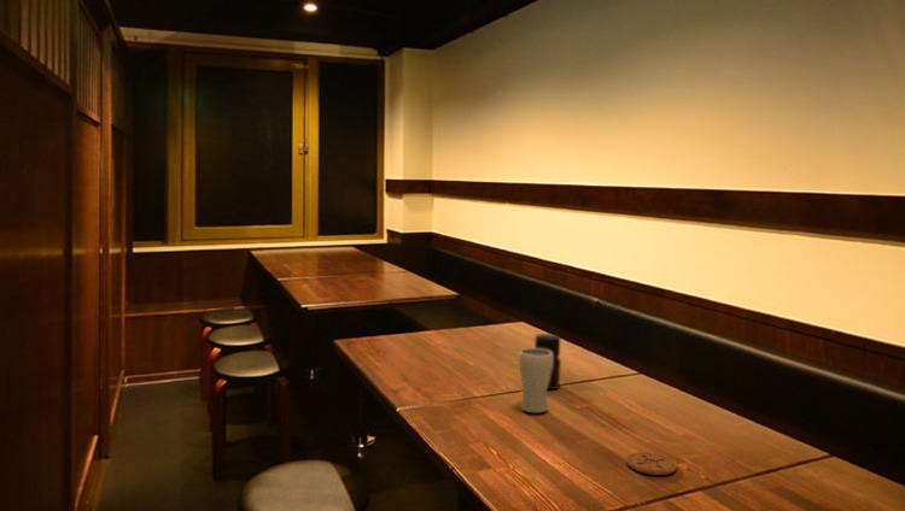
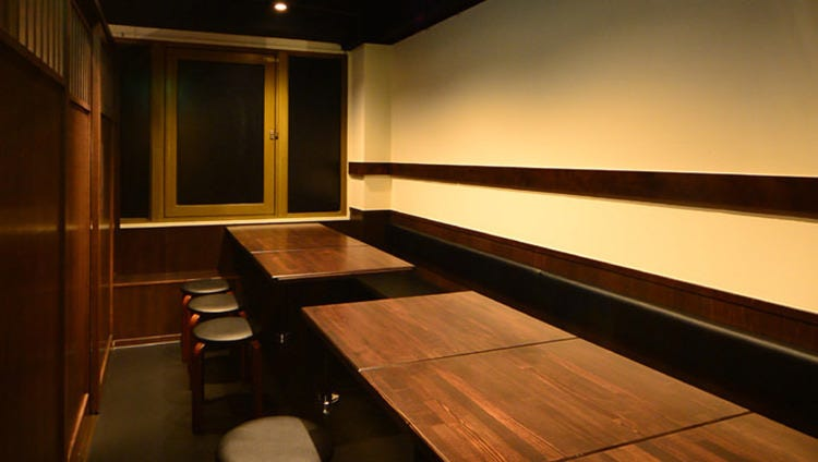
- bottle [533,333,562,390]
- drinking glass [518,347,553,413]
- coaster [625,452,678,476]
